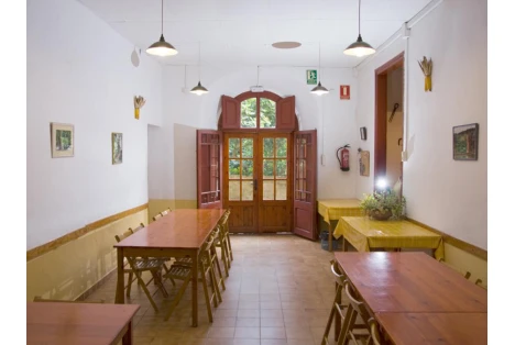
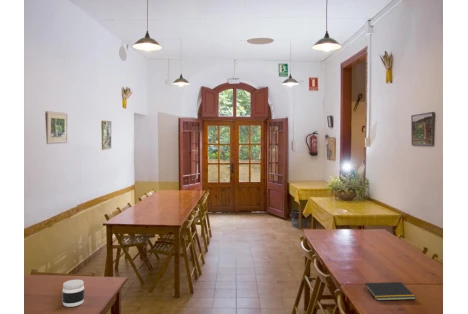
+ notepad [363,281,416,301]
+ jar [61,279,86,308]
